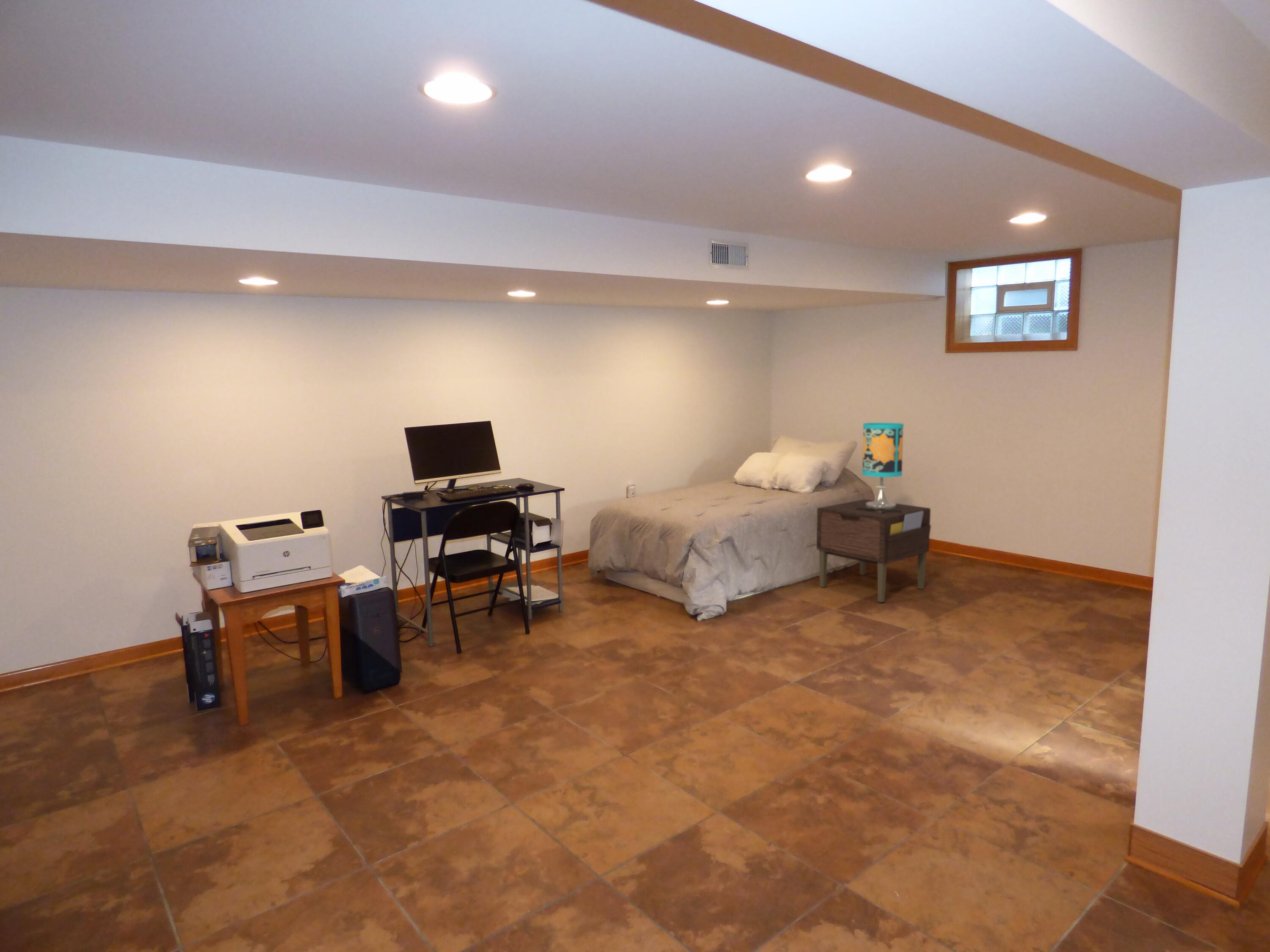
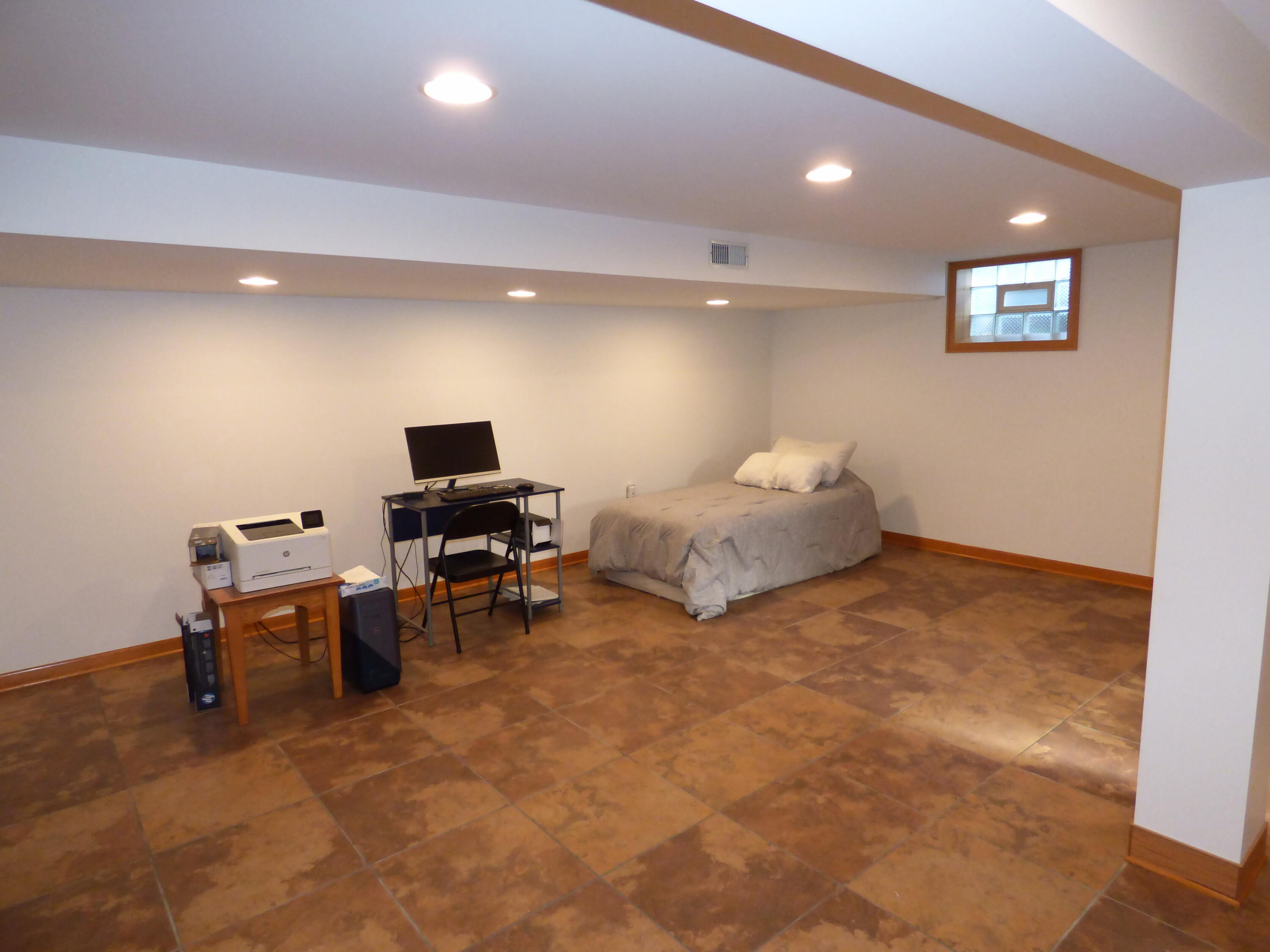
- nightstand [816,499,931,603]
- table lamp [856,422,904,513]
